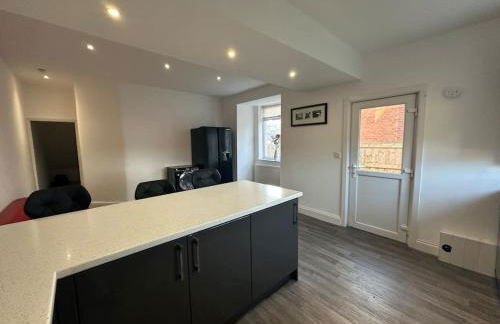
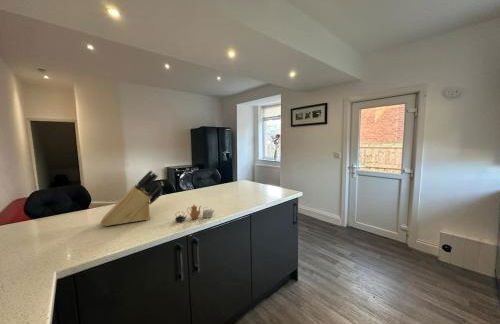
+ knife block [99,169,164,227]
+ teapot [174,204,215,222]
